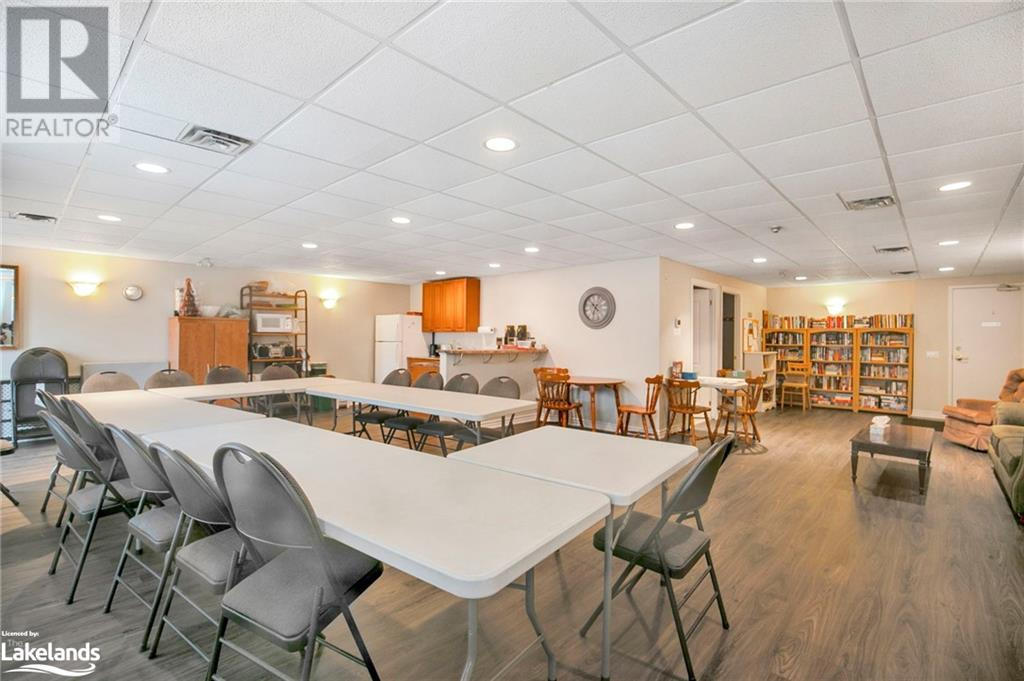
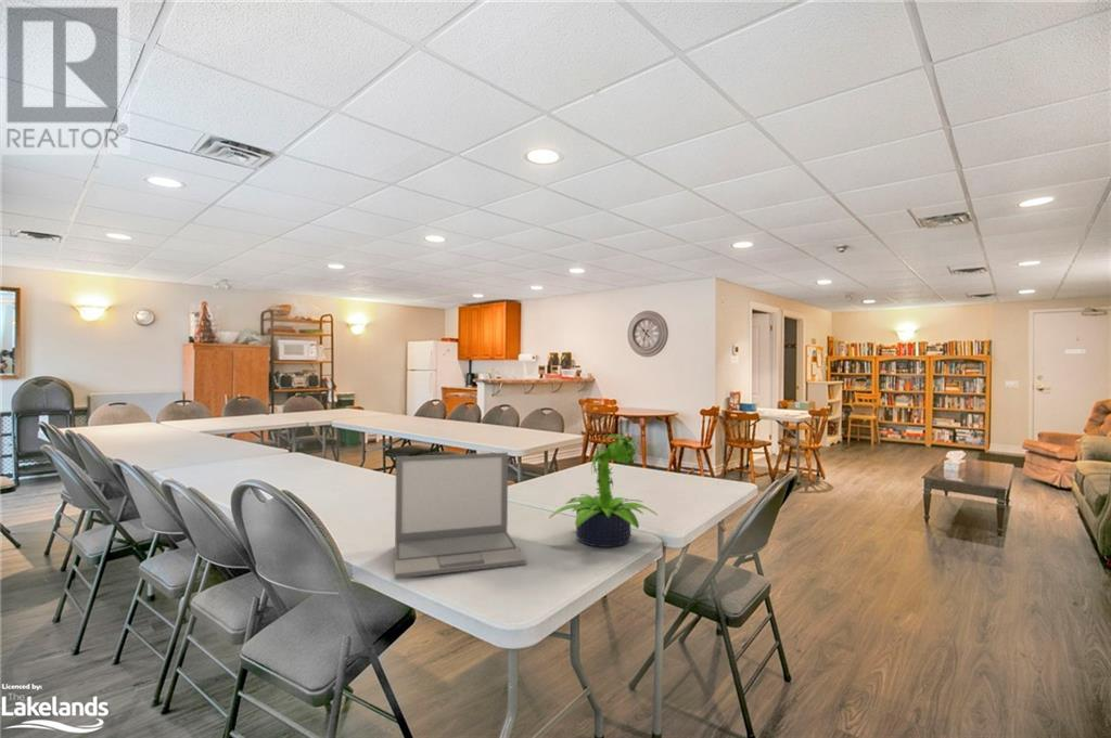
+ potted plant [548,433,657,548]
+ laptop [394,451,527,580]
